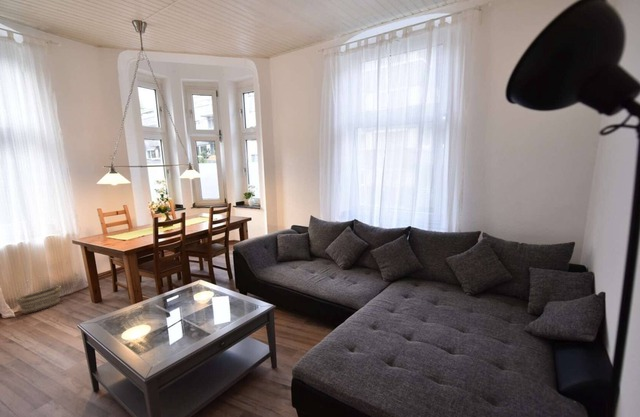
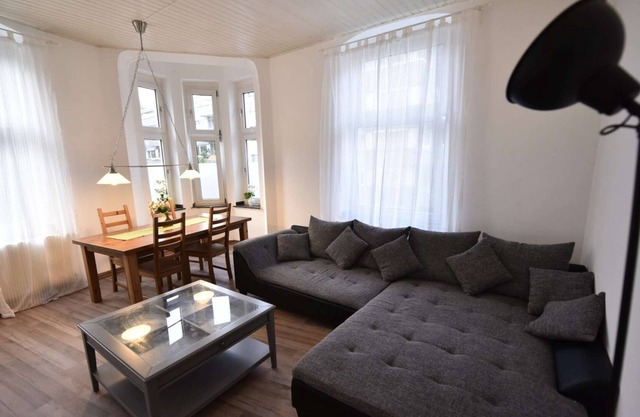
- basket [15,275,62,315]
